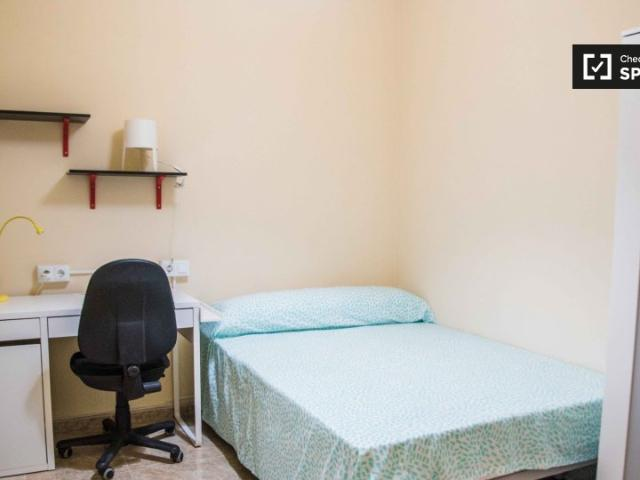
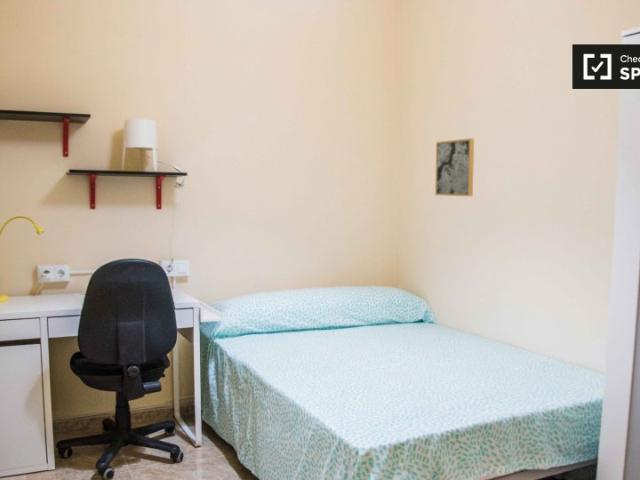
+ wall art [434,137,475,197]
